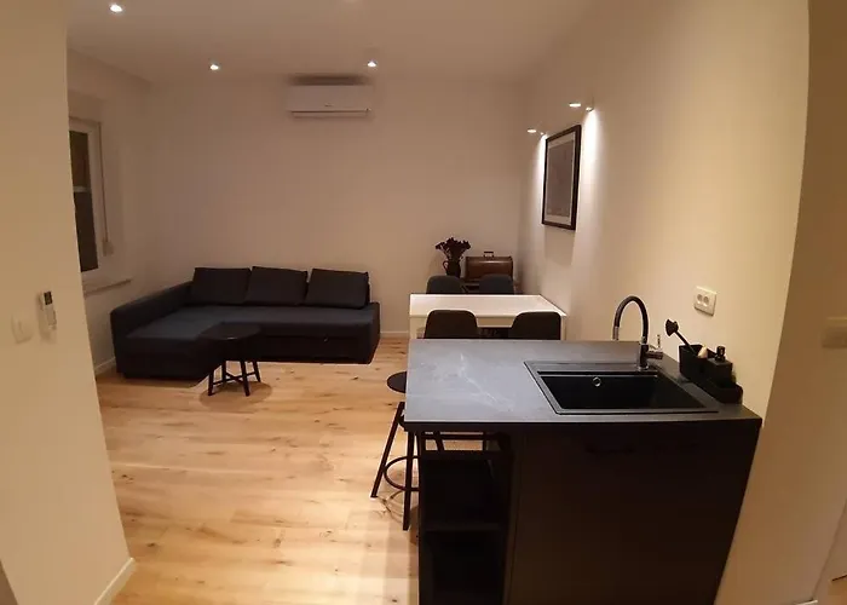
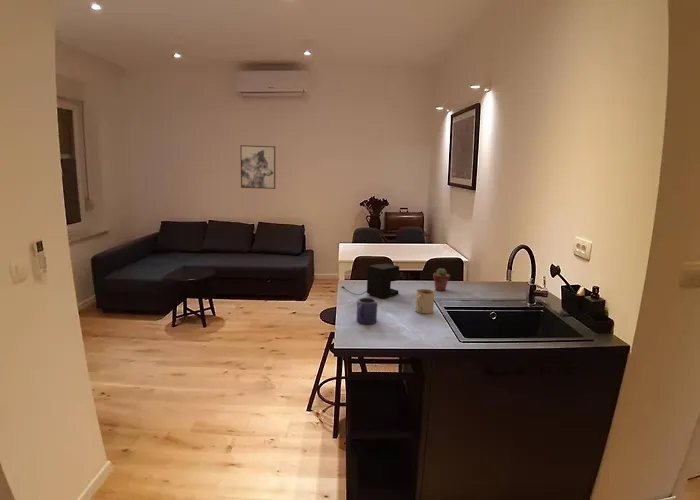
+ mug [415,288,435,315]
+ coffee maker [341,262,400,299]
+ potted succulent [432,267,451,292]
+ mug [355,297,378,325]
+ wall art [239,144,276,190]
